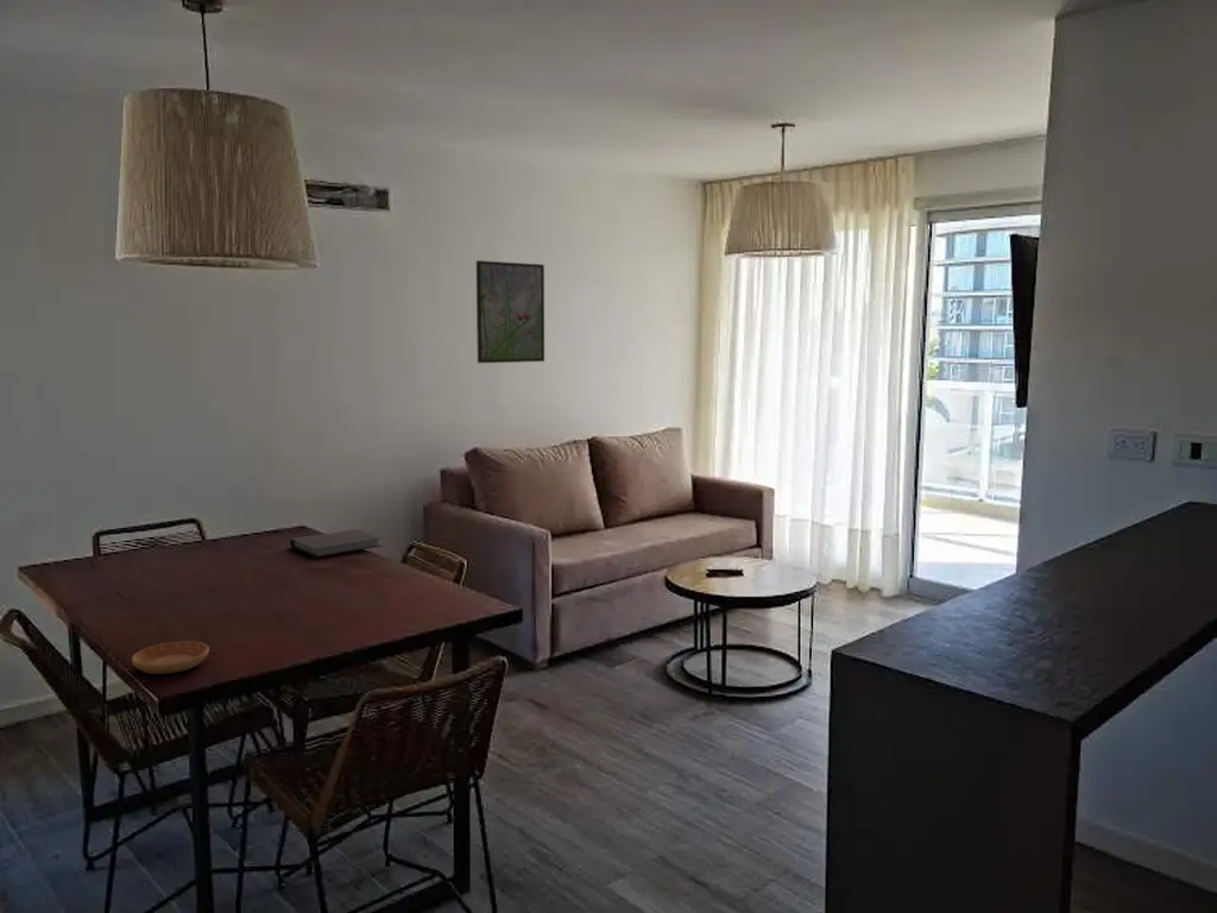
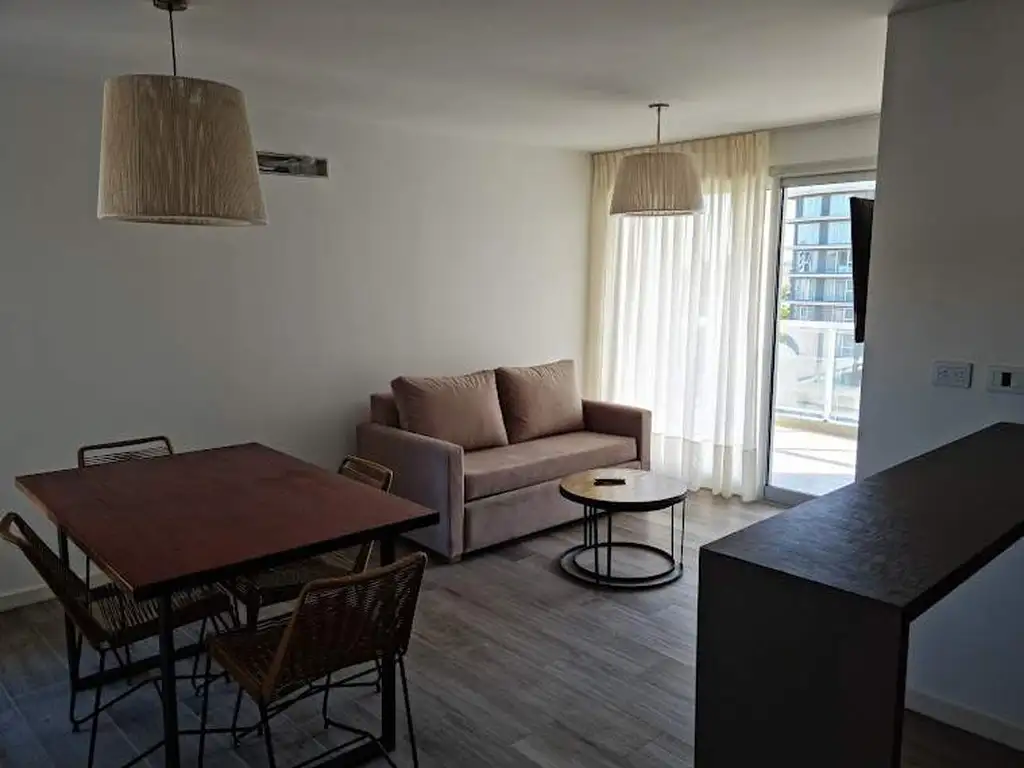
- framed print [475,259,546,364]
- saucer [131,640,210,675]
- notebook [289,528,384,559]
